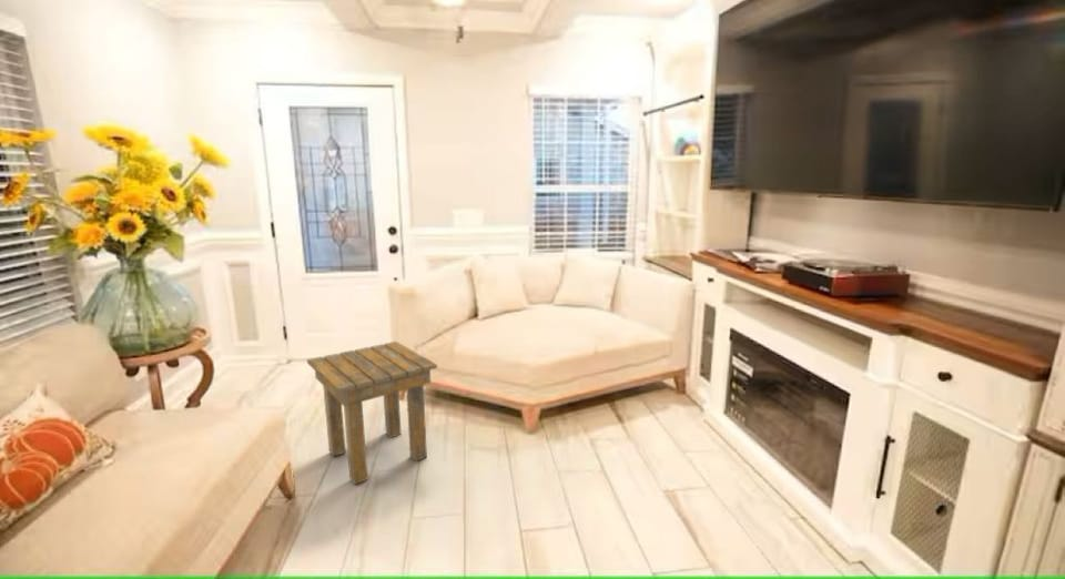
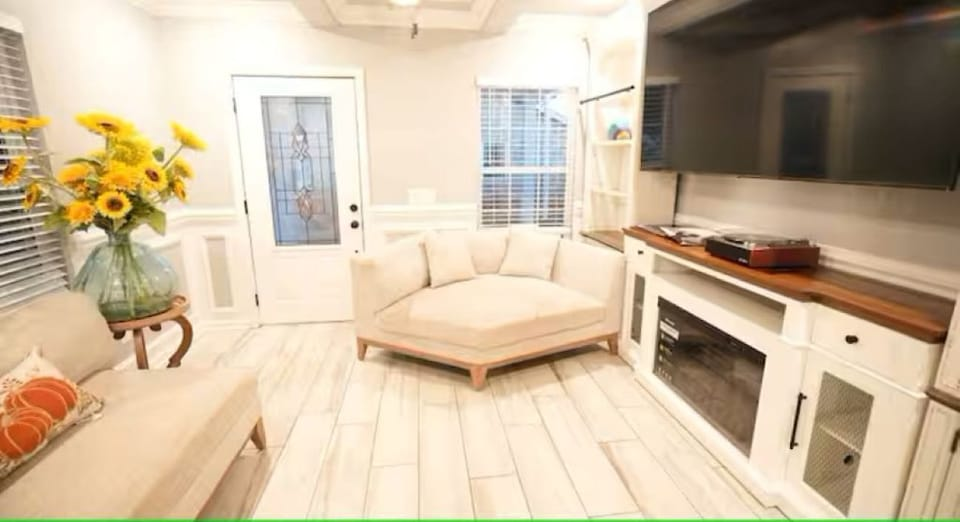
- side table [306,341,438,486]
